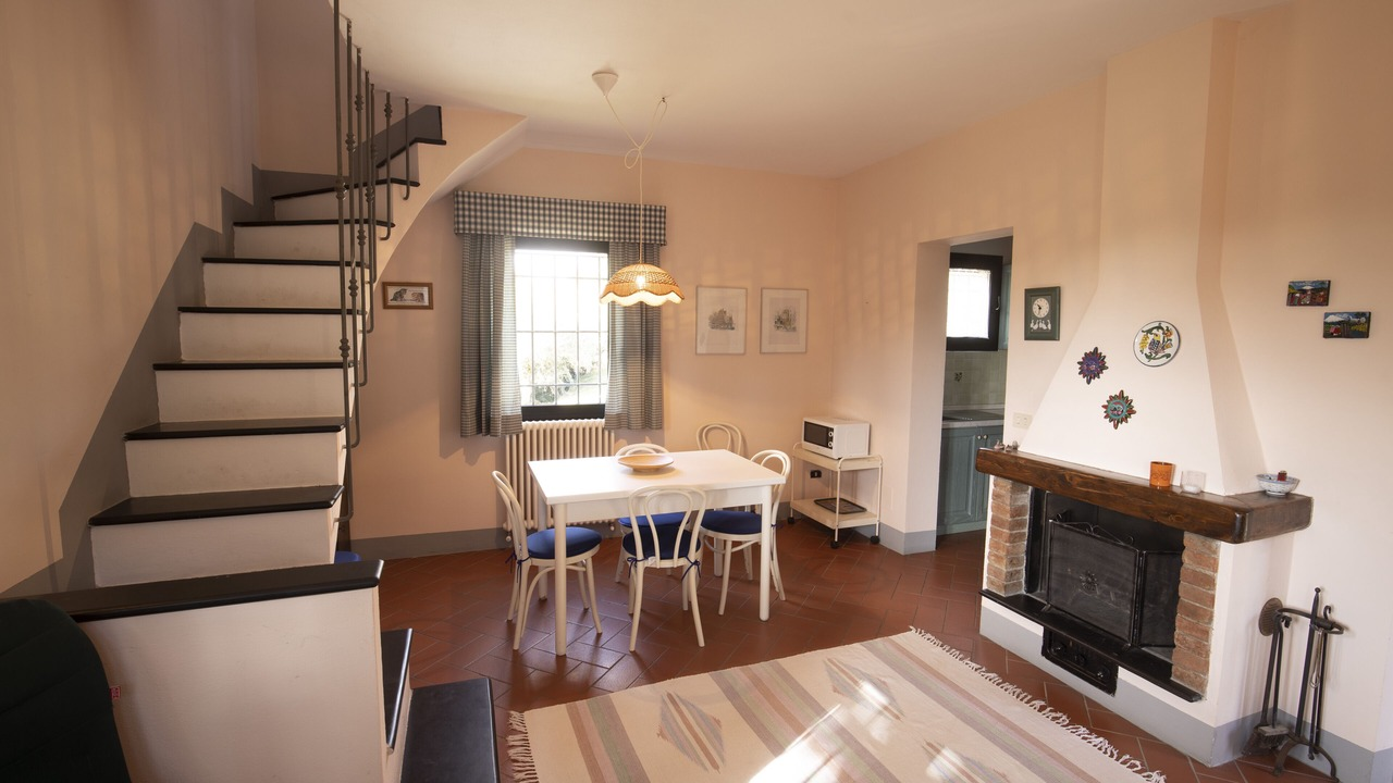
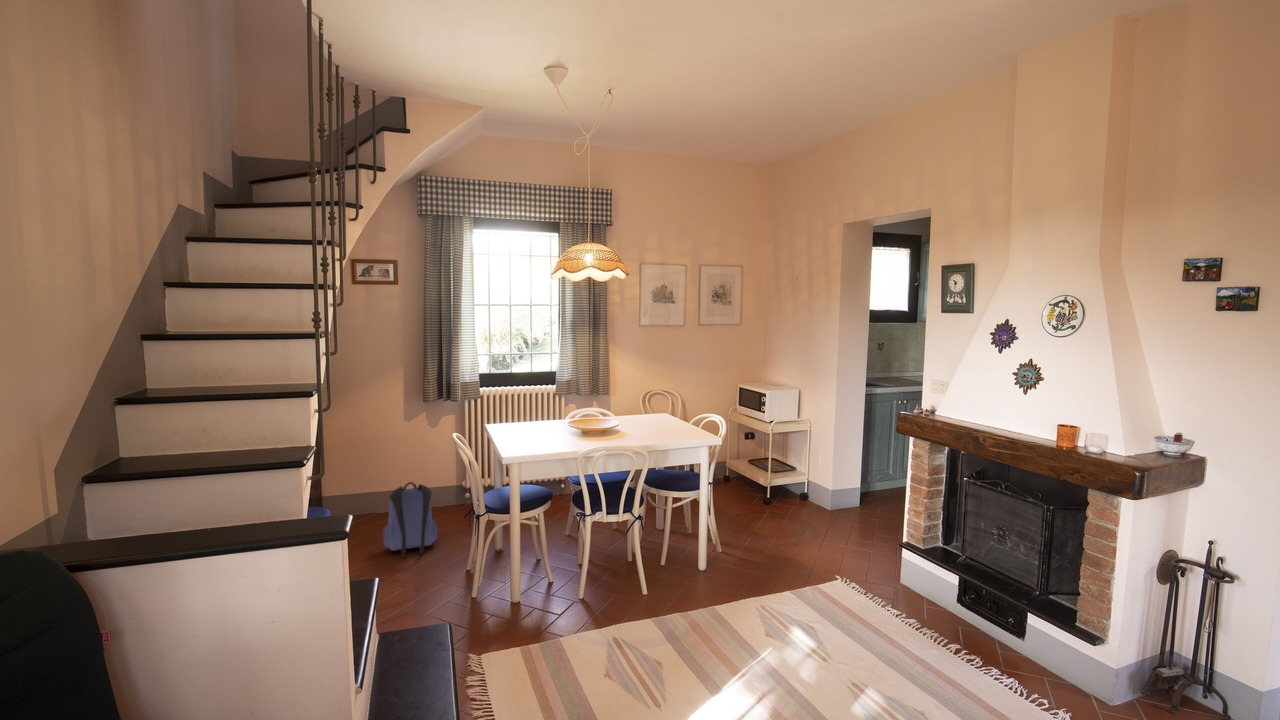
+ backpack [382,481,438,558]
